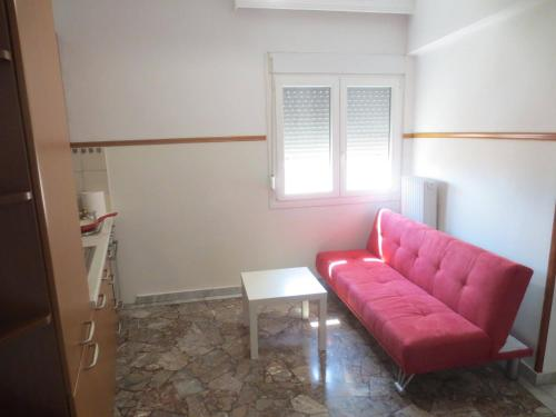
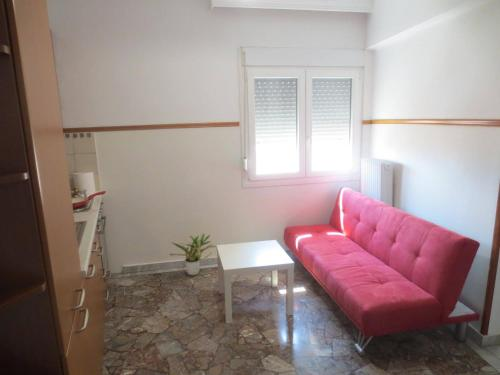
+ potted plant [169,233,217,277]
